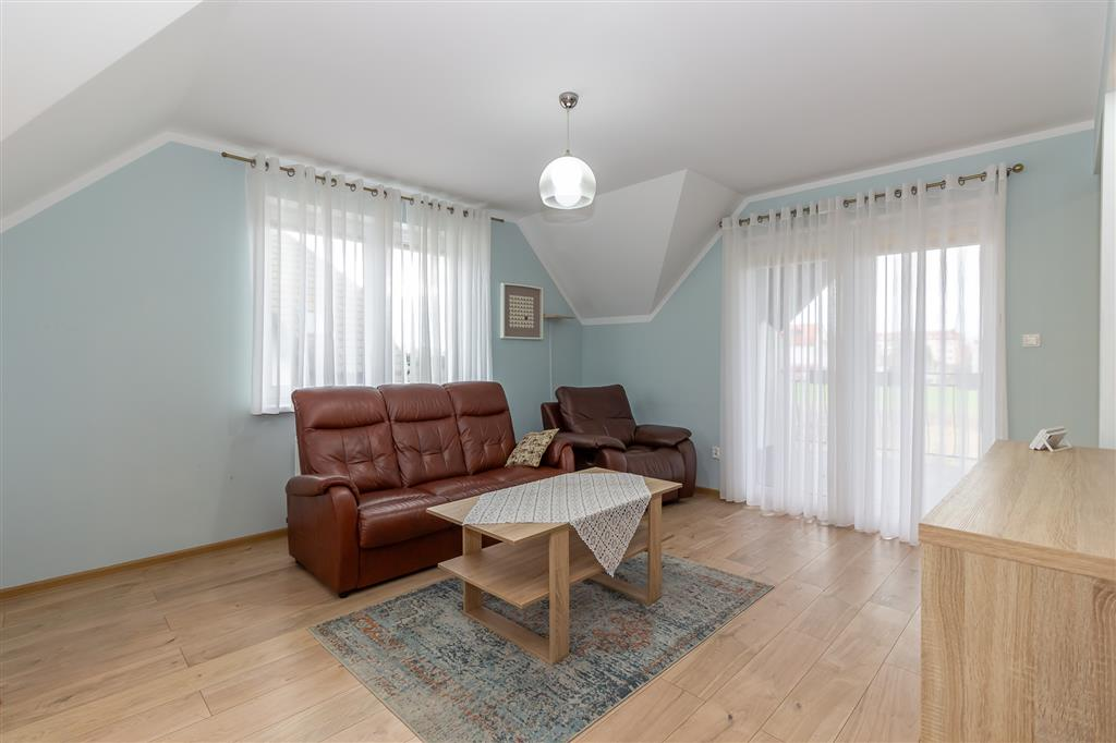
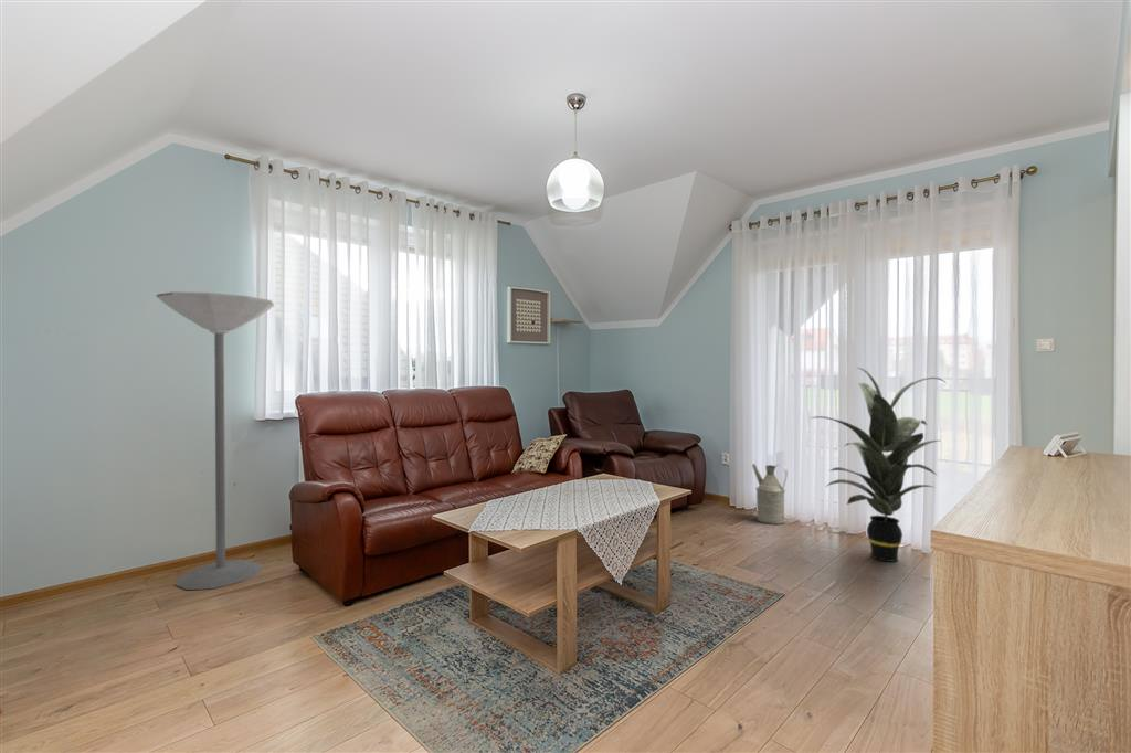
+ floor lamp [155,290,275,591]
+ watering can [751,463,789,526]
+ indoor plant [810,367,948,563]
